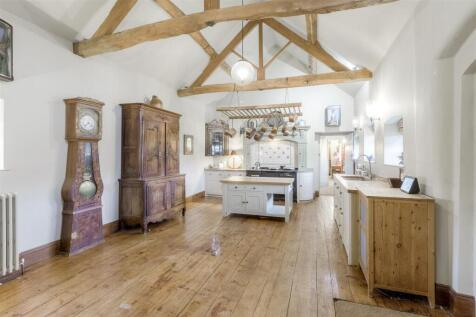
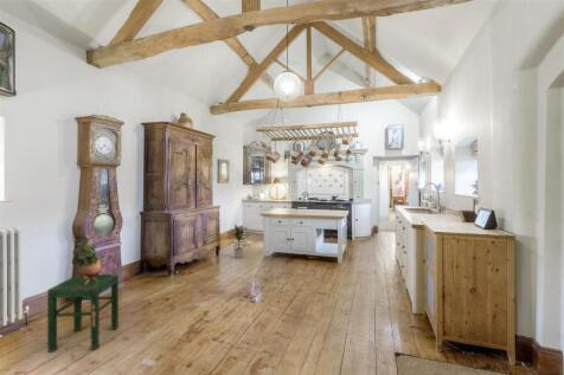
+ potted plant [71,240,102,284]
+ indoor plant [226,224,251,259]
+ stool [46,273,120,354]
